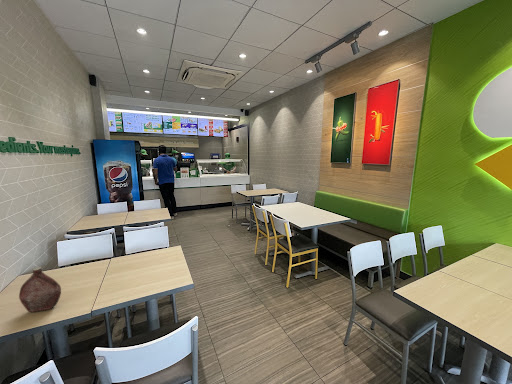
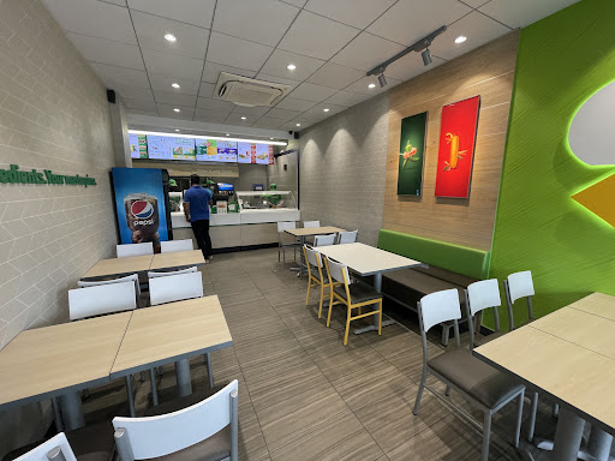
- bottle [18,266,62,313]
